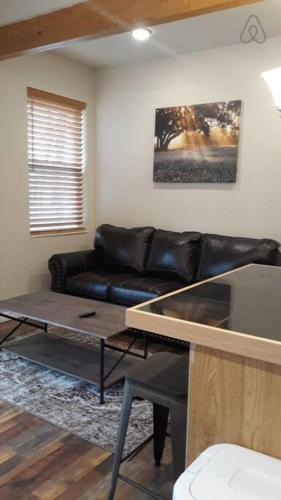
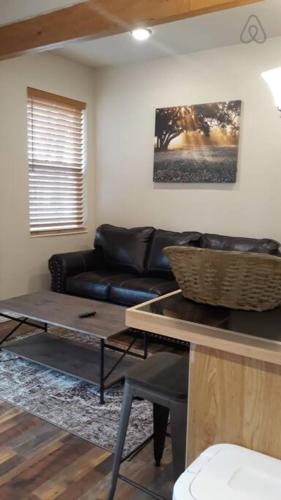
+ fruit basket [161,245,281,313]
